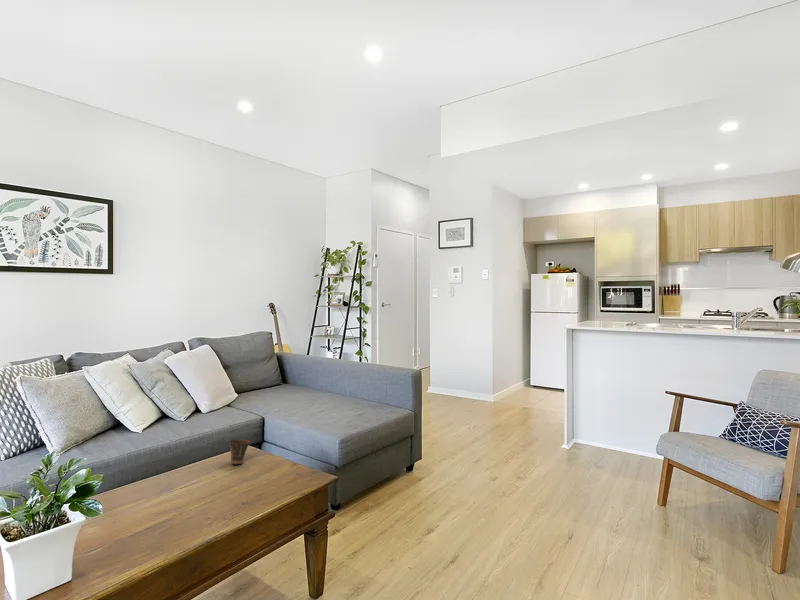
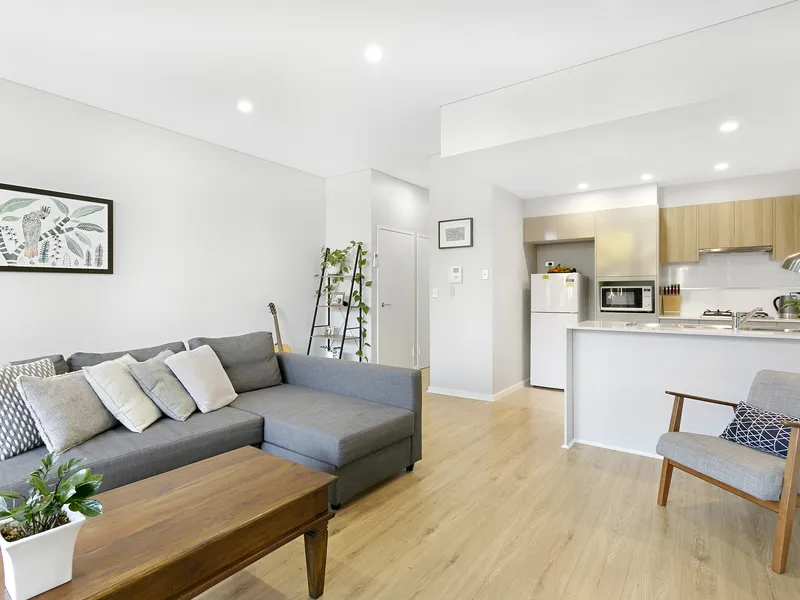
- cup [228,438,251,465]
